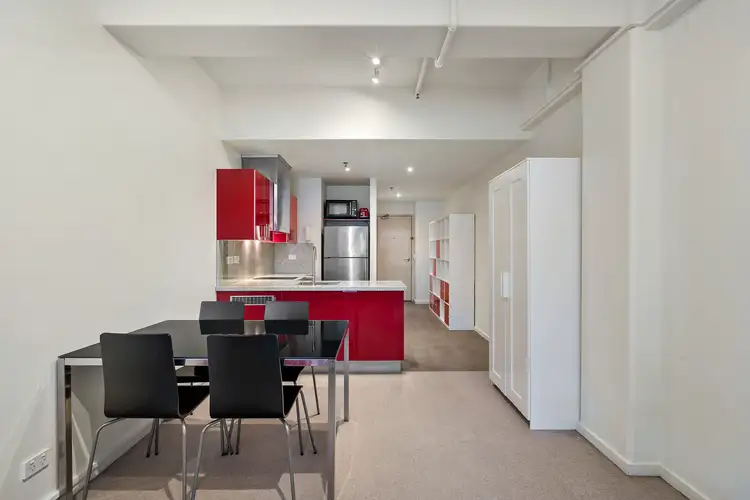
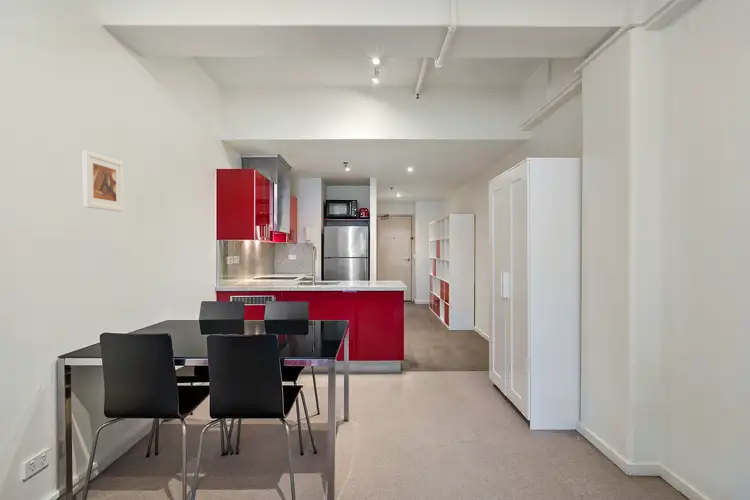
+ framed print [81,150,124,212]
